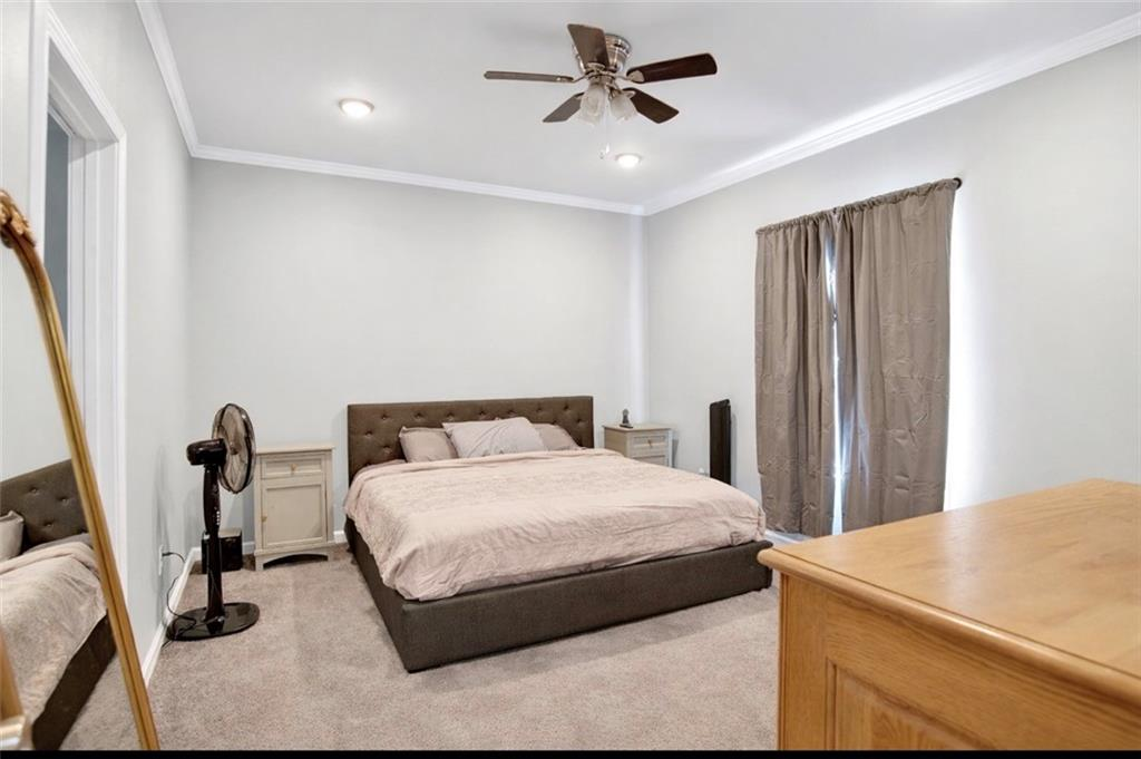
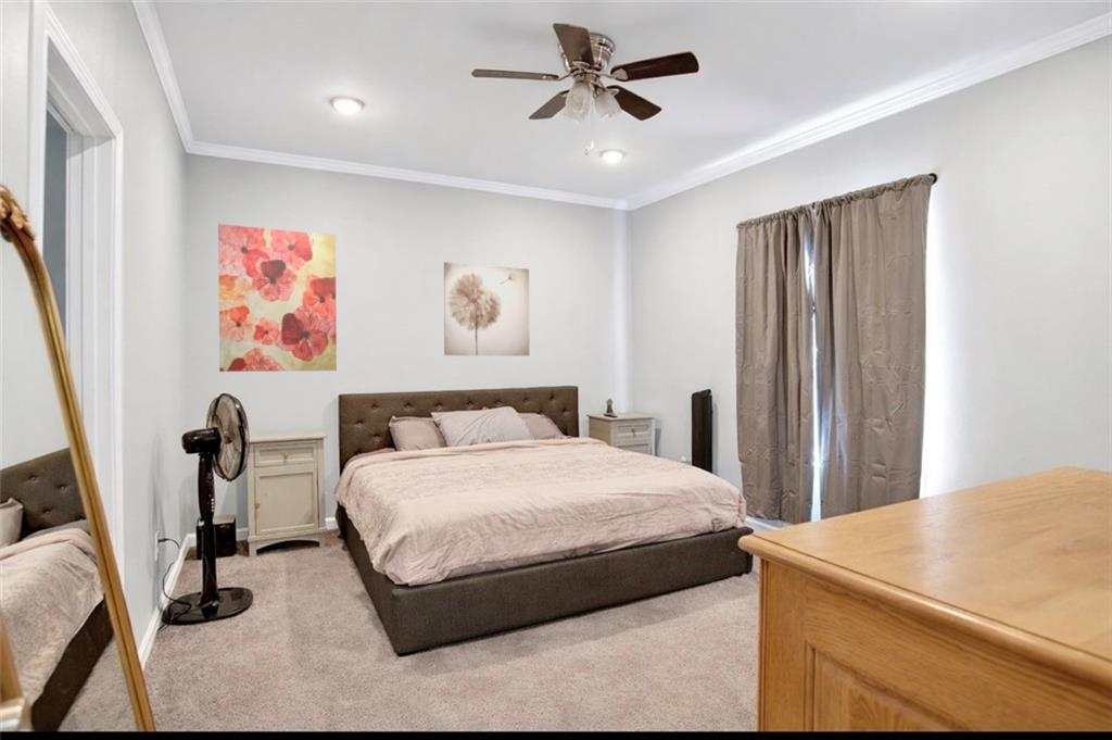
+ wall art [217,223,338,373]
+ wall art [443,261,531,356]
